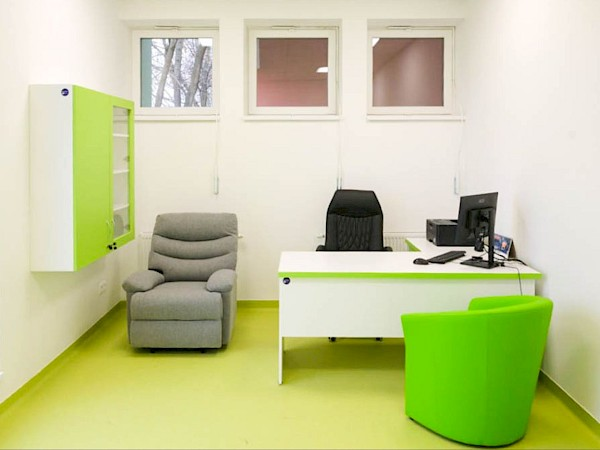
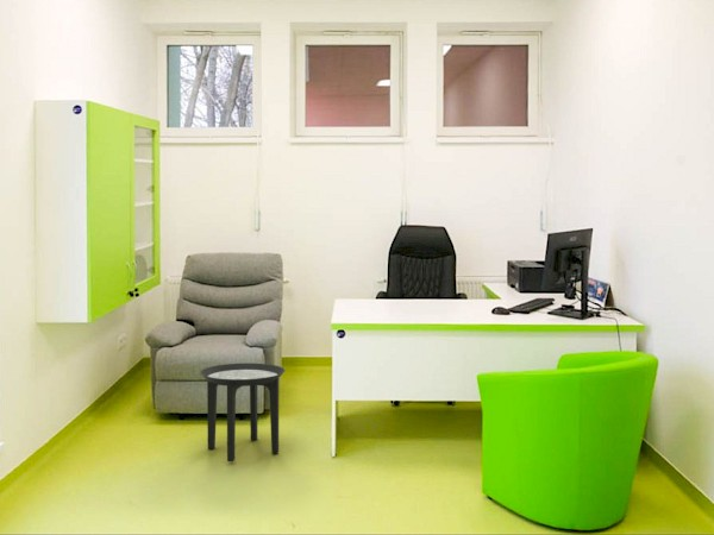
+ side table [199,363,287,462]
